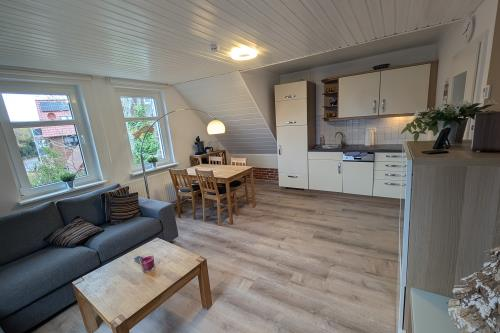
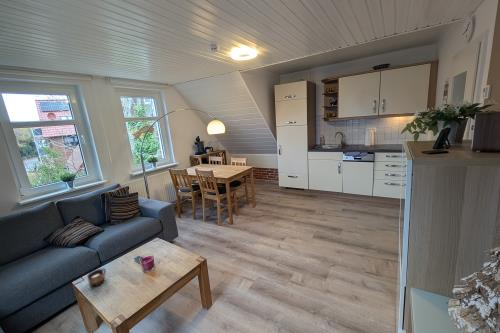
+ cup [86,268,107,288]
